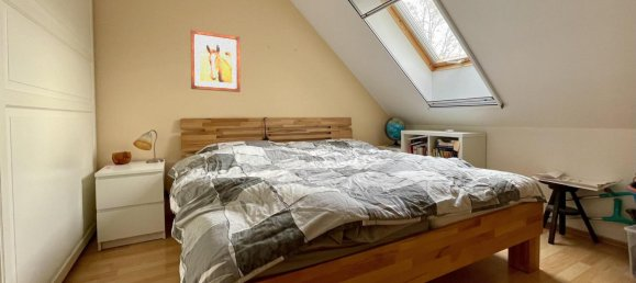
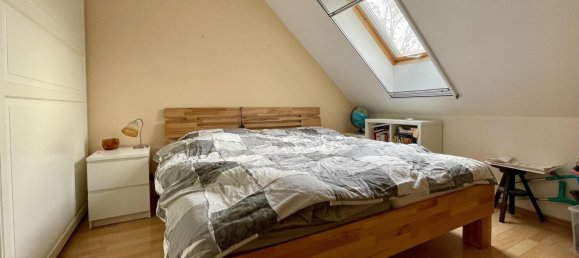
- wall art [190,29,242,93]
